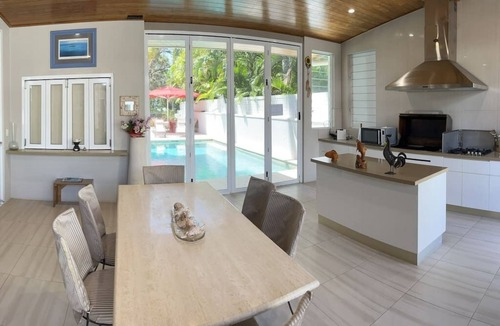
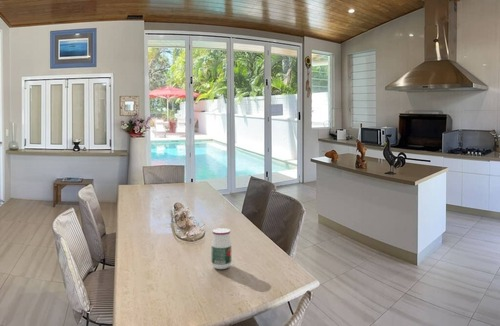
+ jar [210,227,232,270]
